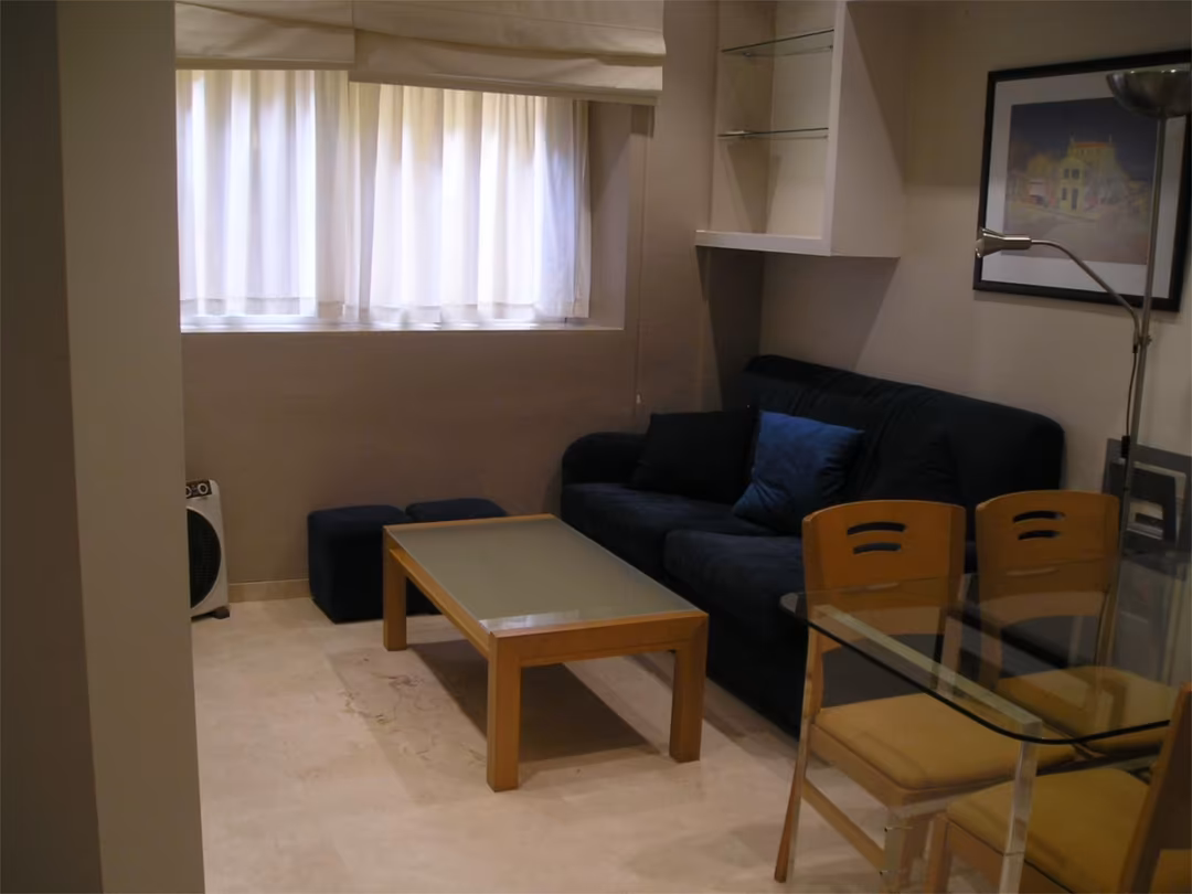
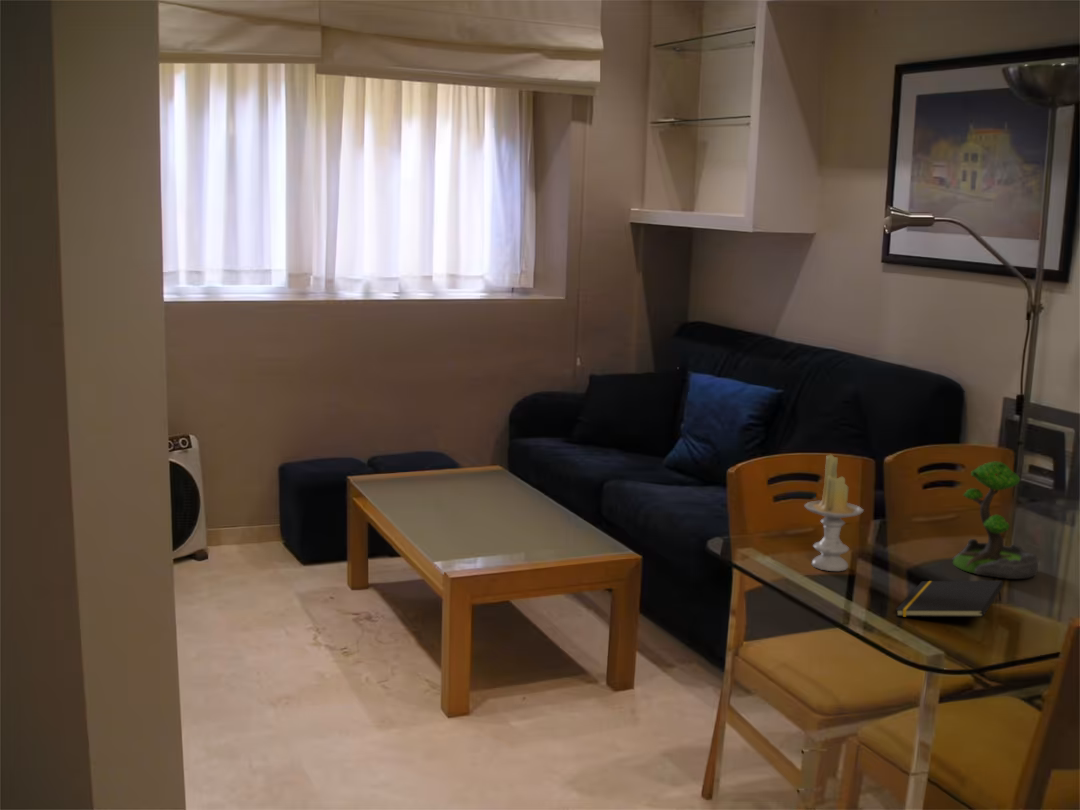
+ candle [803,453,865,572]
+ plant [952,461,1039,580]
+ notepad [895,580,1004,618]
